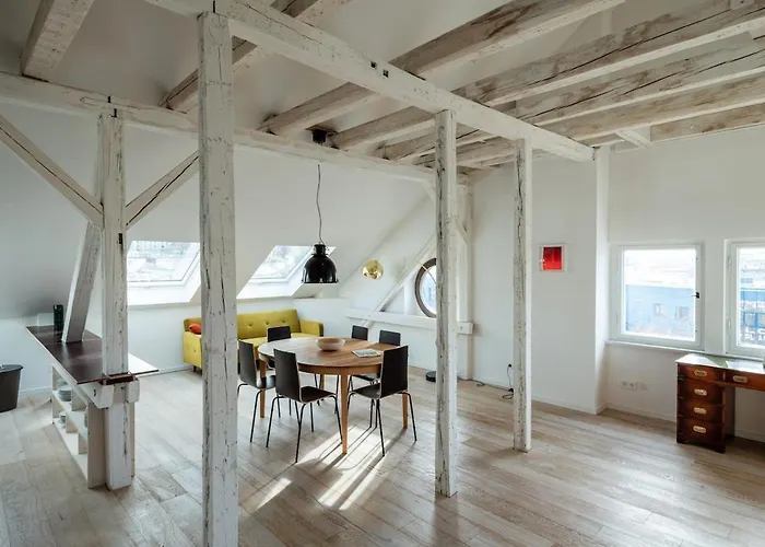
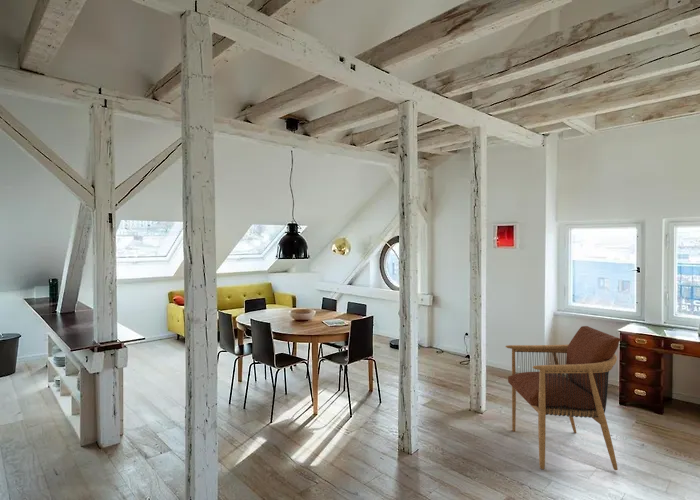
+ armchair [505,325,622,471]
